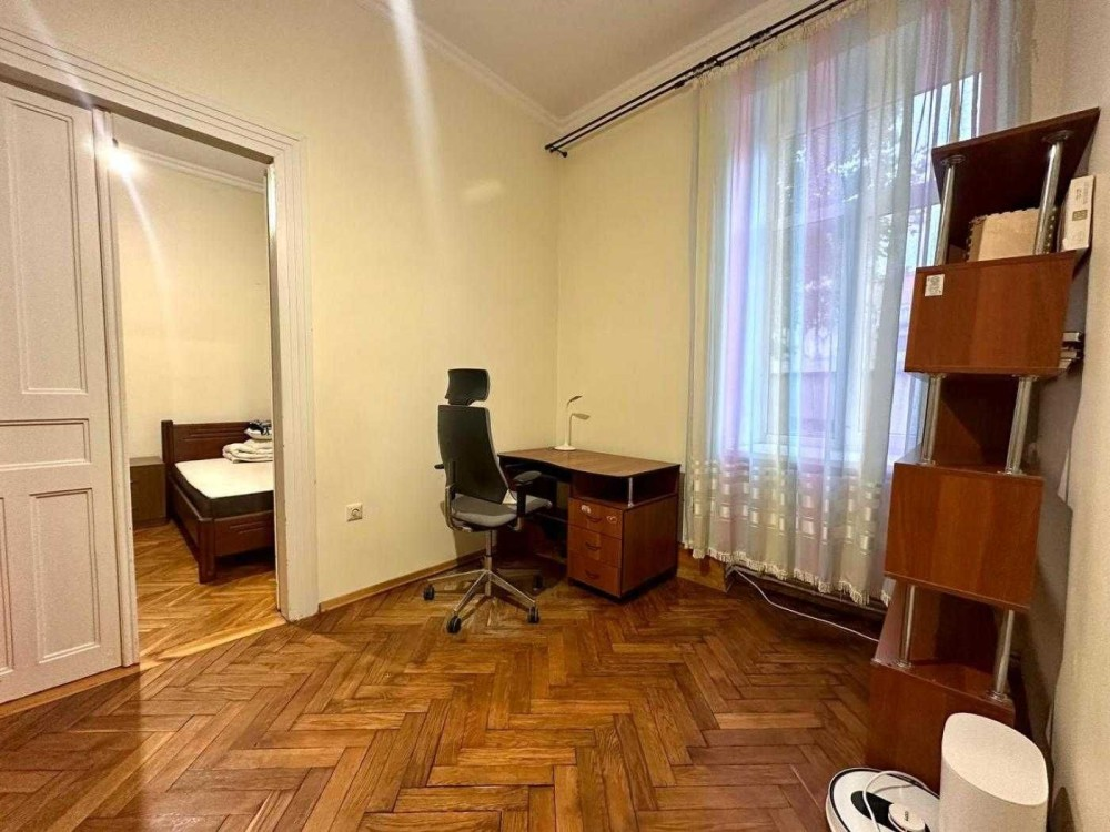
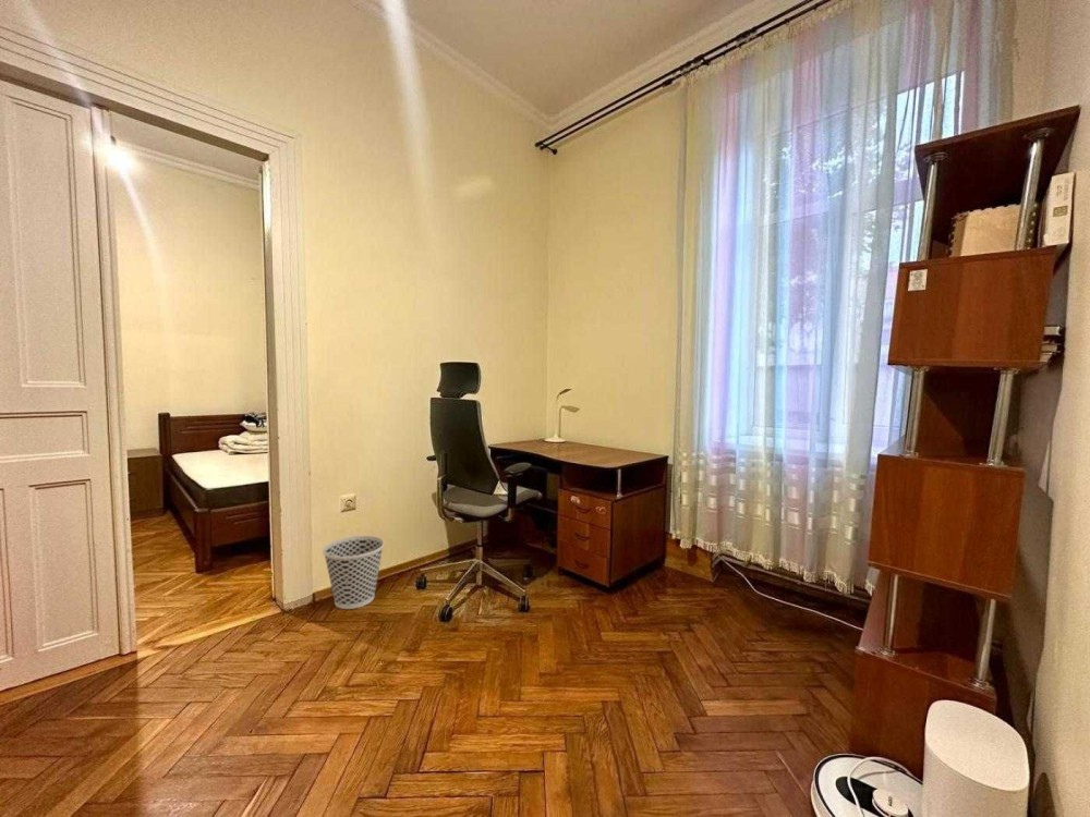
+ wastebasket [322,535,385,610]
